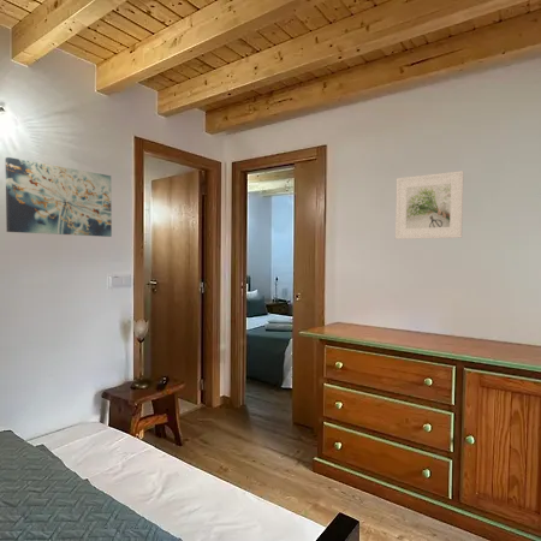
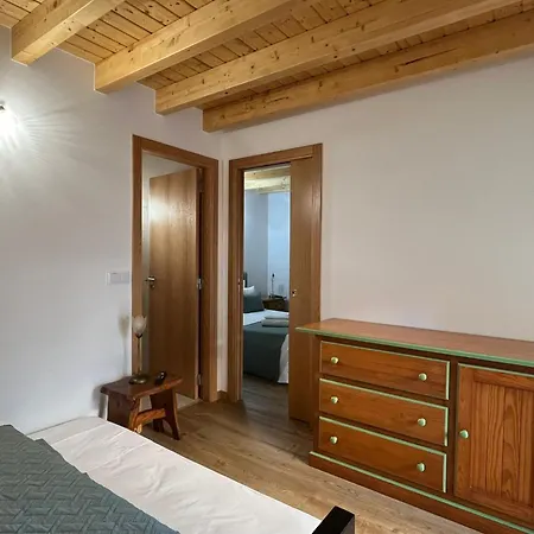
- wall art [5,156,113,238]
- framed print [394,170,465,240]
